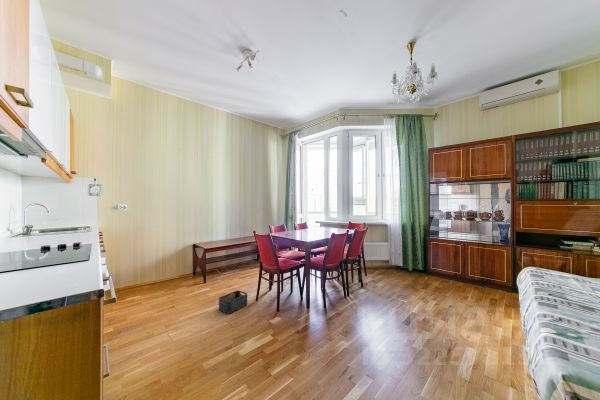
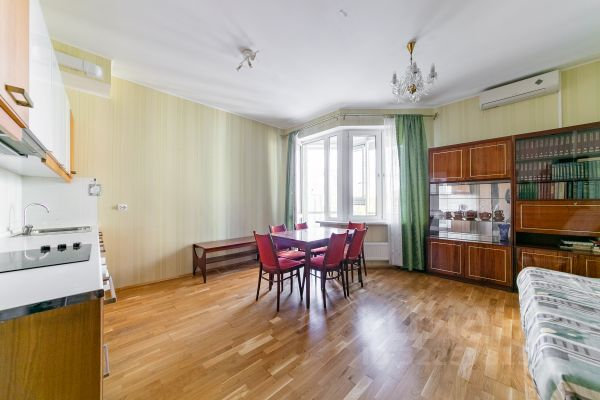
- storage bin [218,289,248,314]
